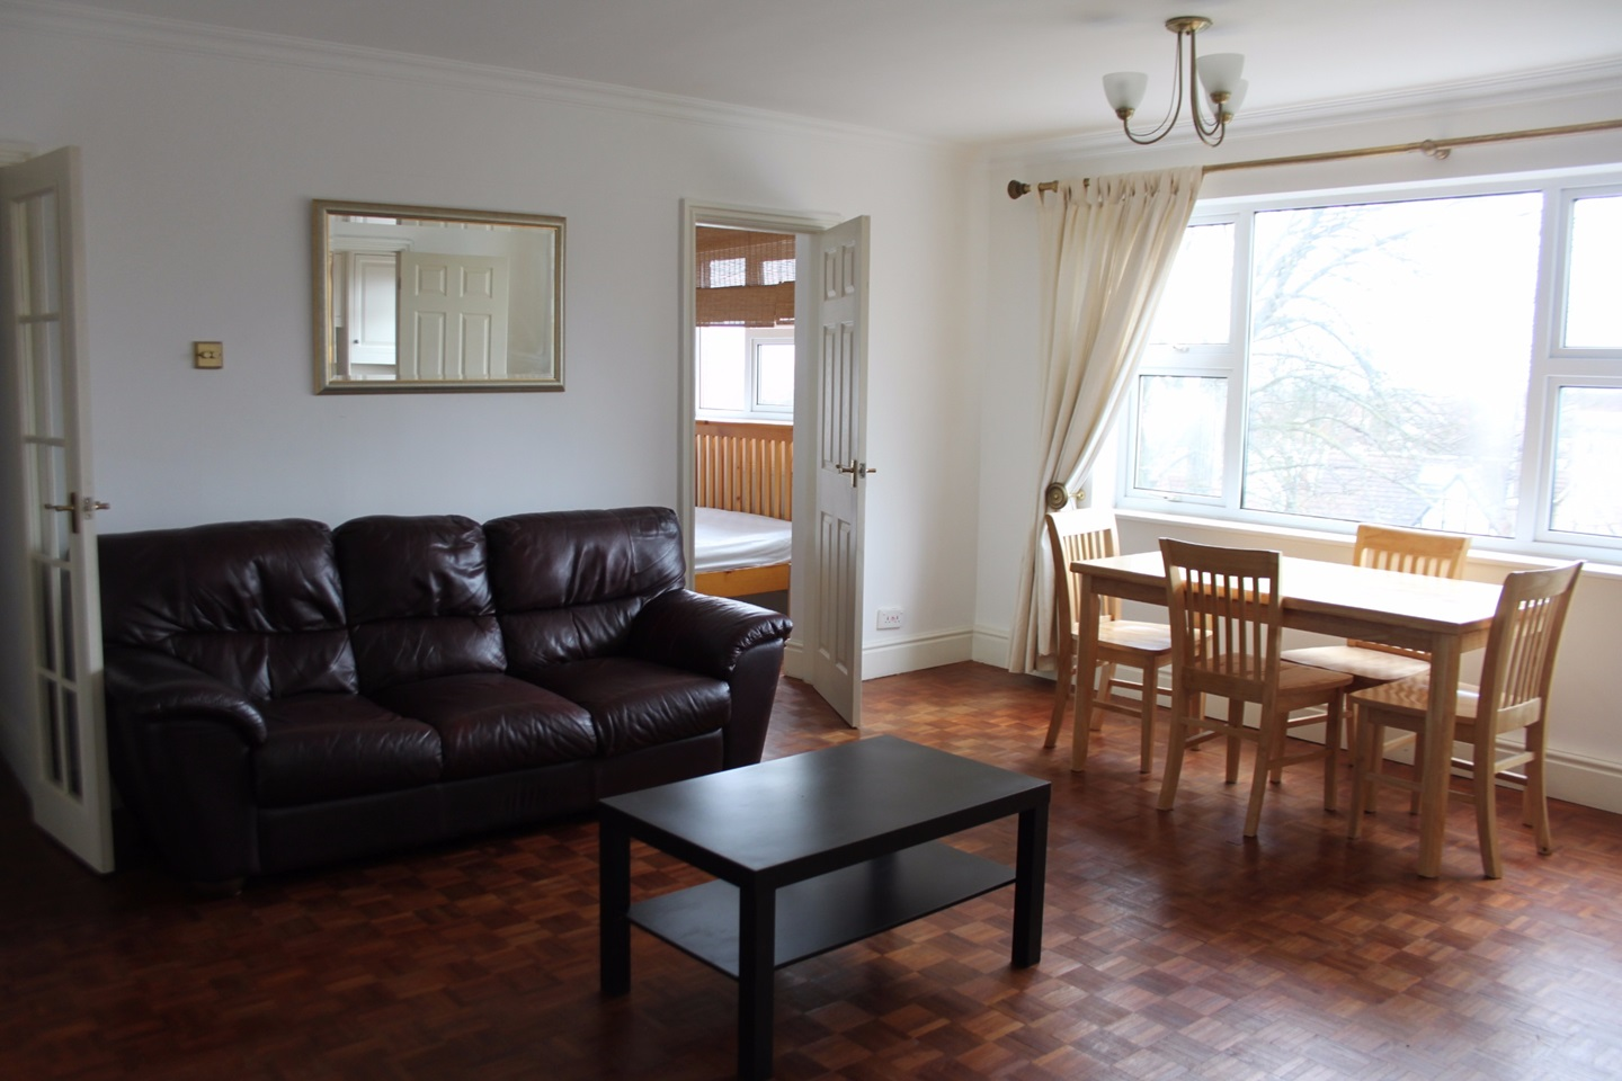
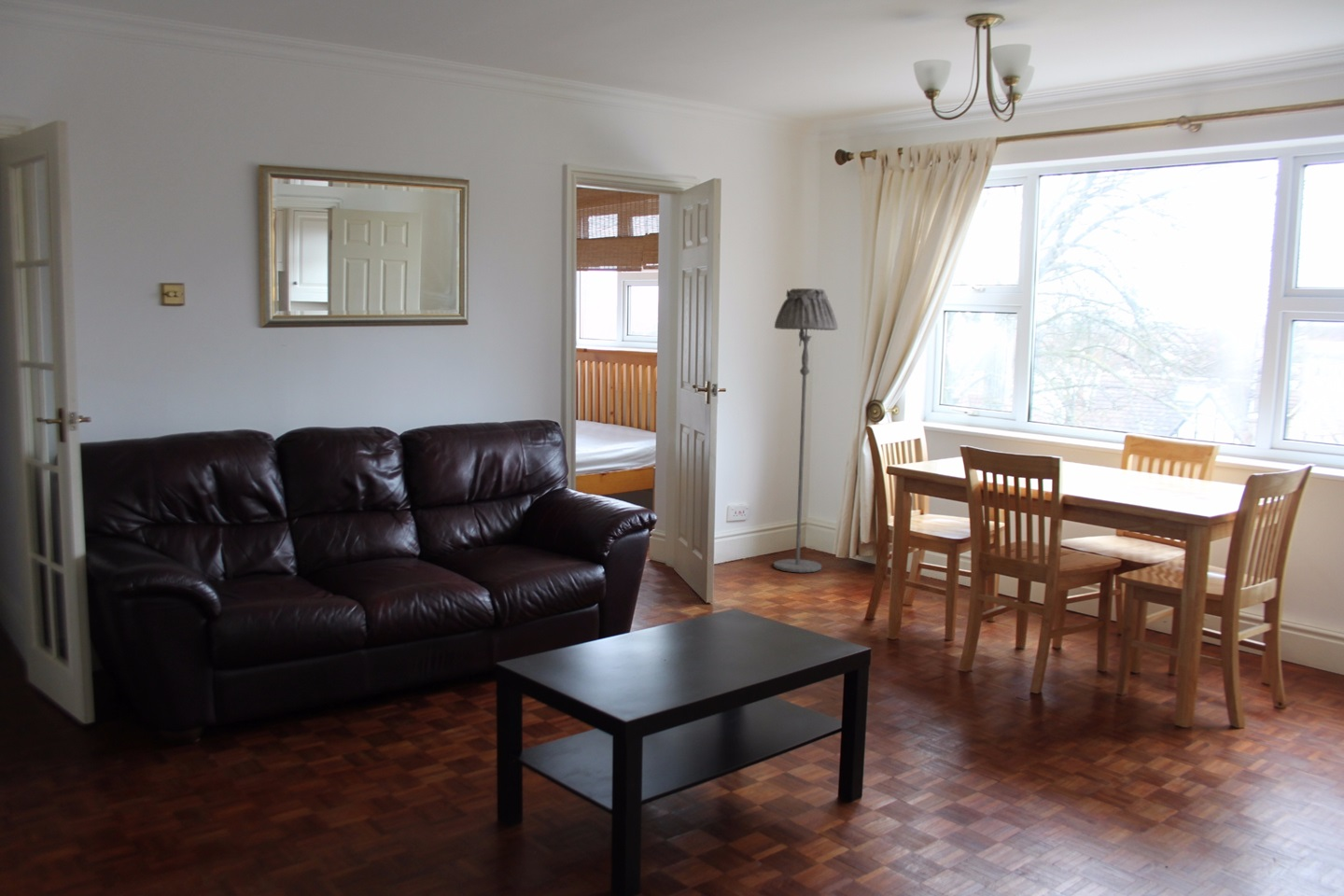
+ floor lamp [773,287,839,573]
